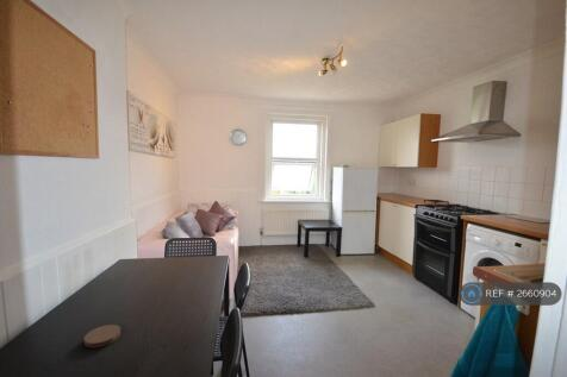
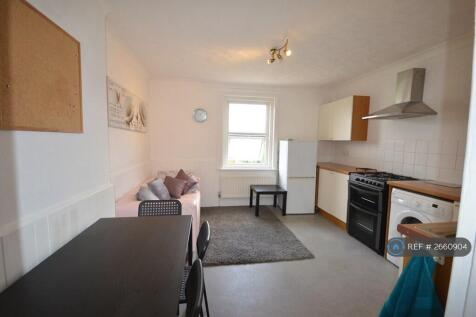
- coaster [83,323,122,348]
